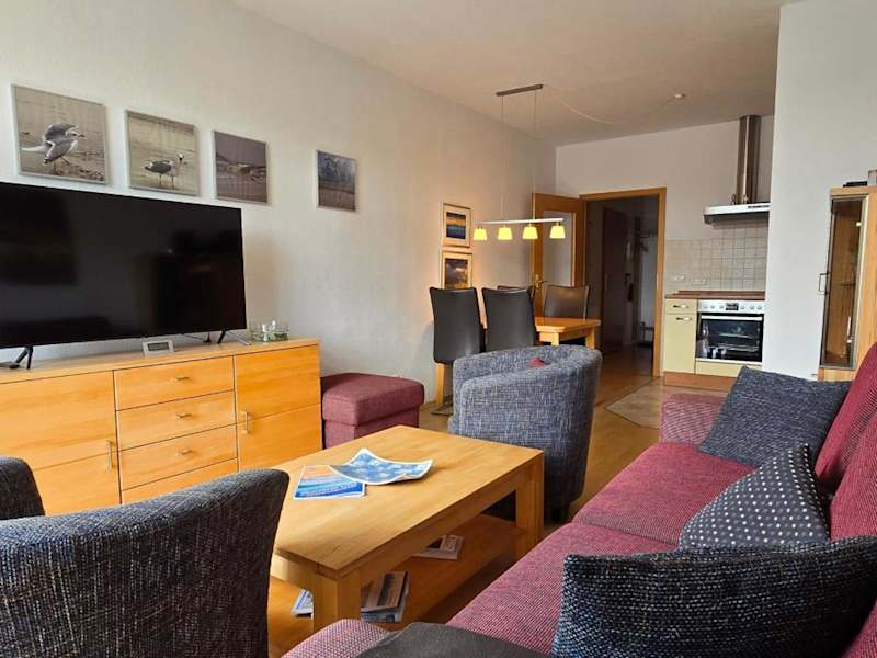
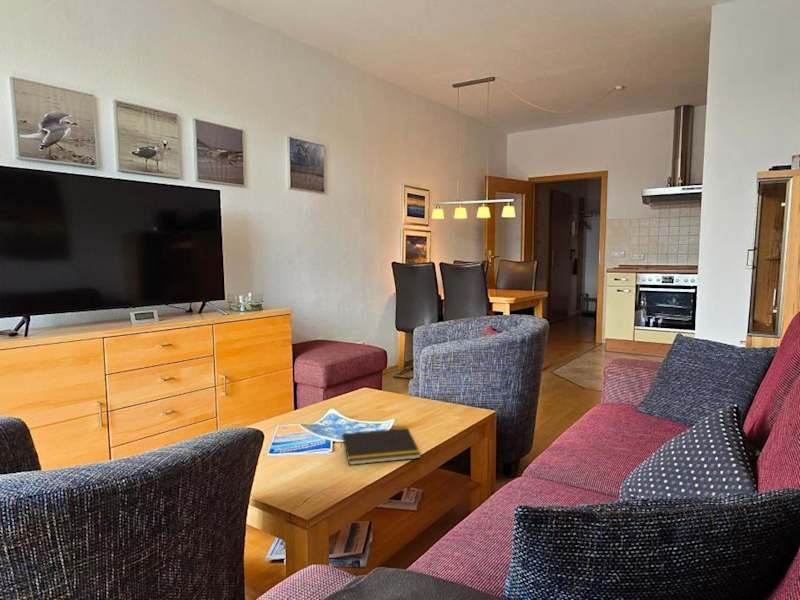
+ notepad [339,427,422,466]
